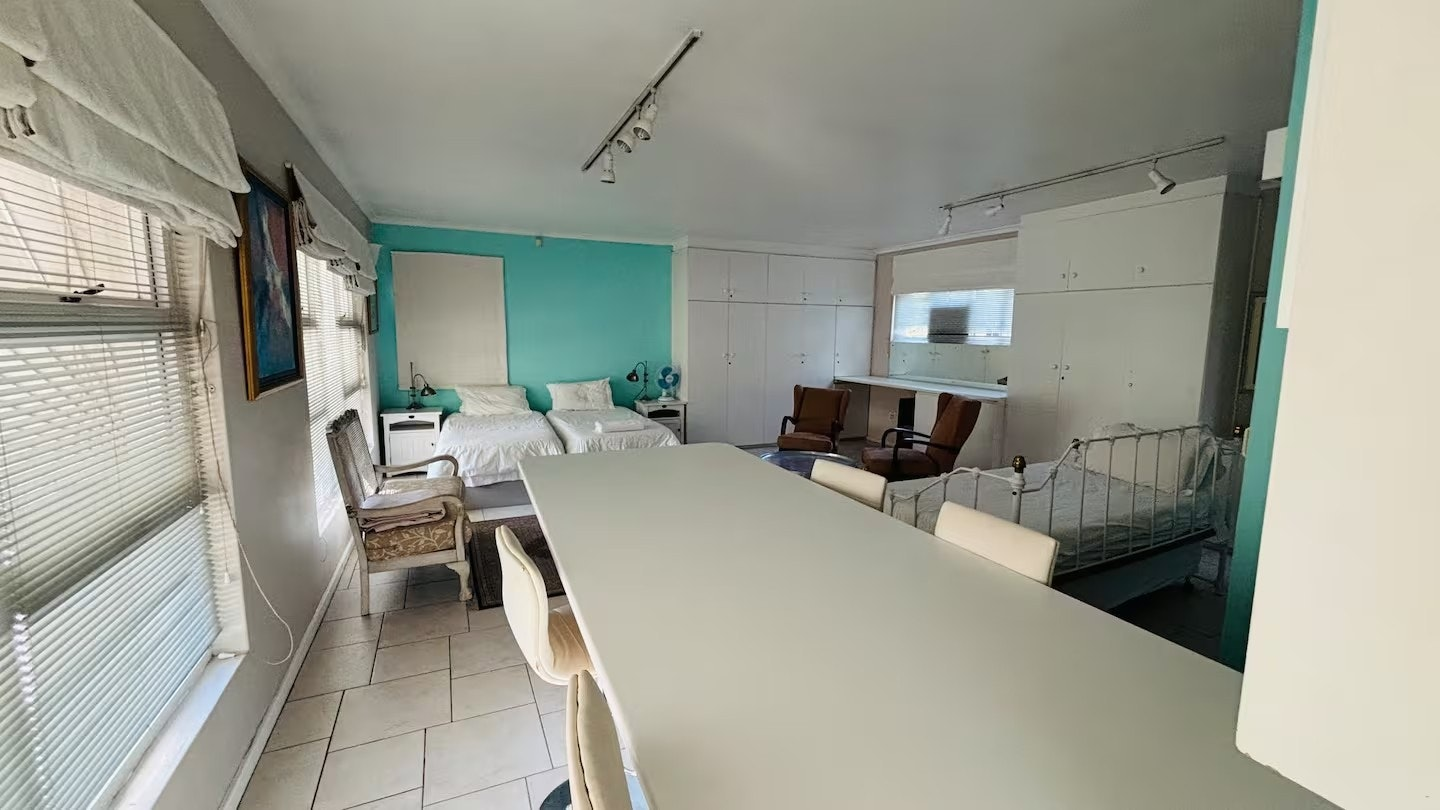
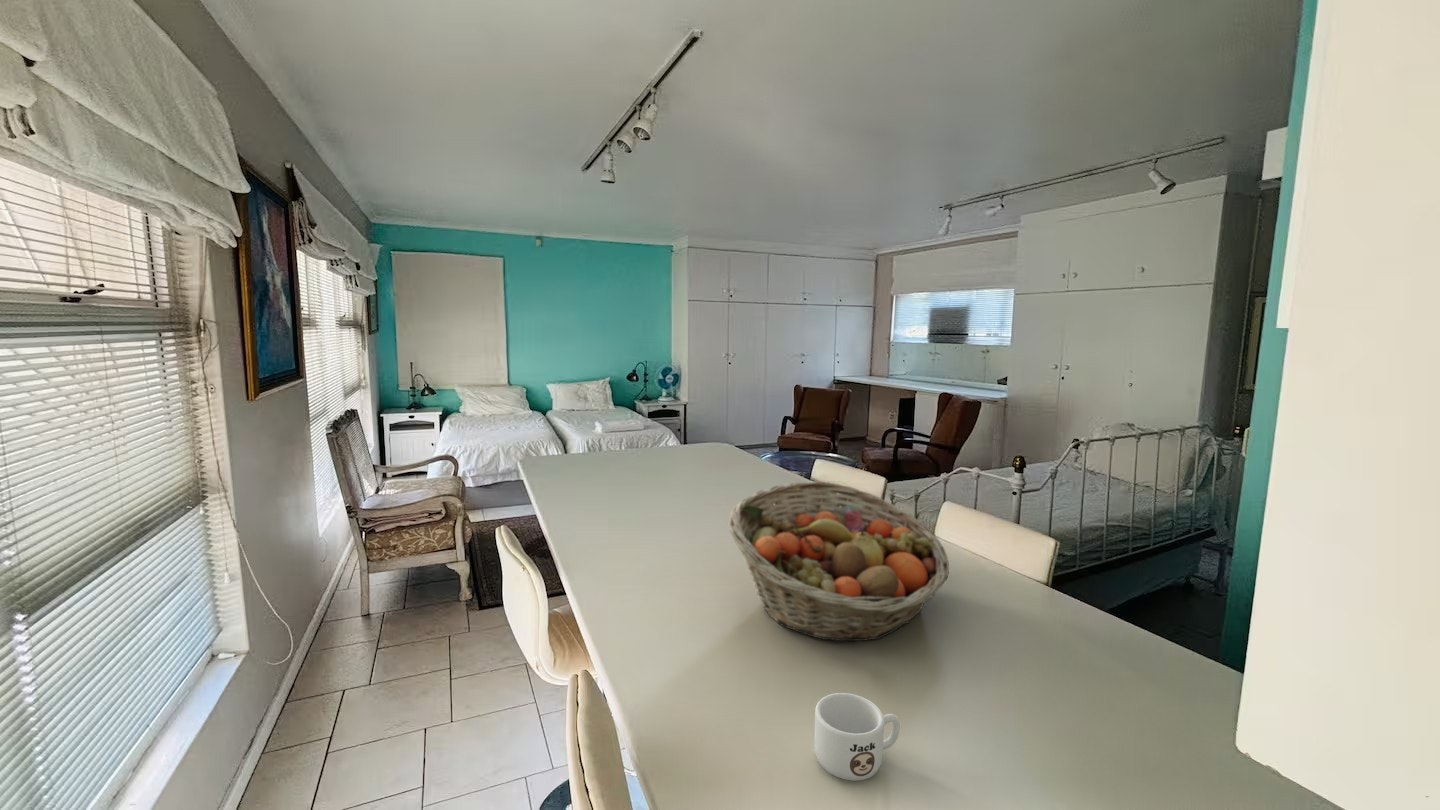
+ fruit basket [727,480,950,642]
+ mug [813,692,901,782]
